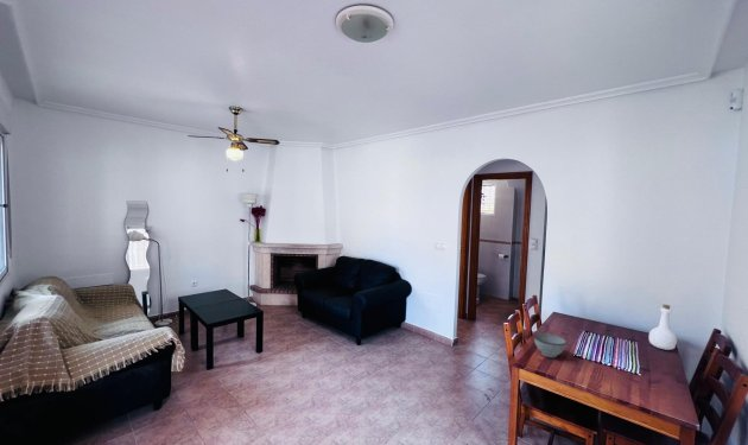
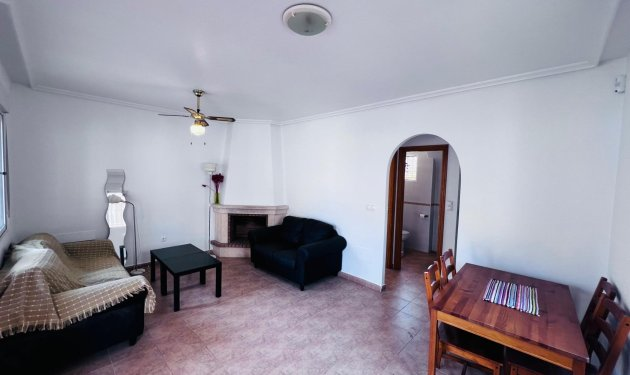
- bottle [648,304,678,351]
- bowl [533,332,568,358]
